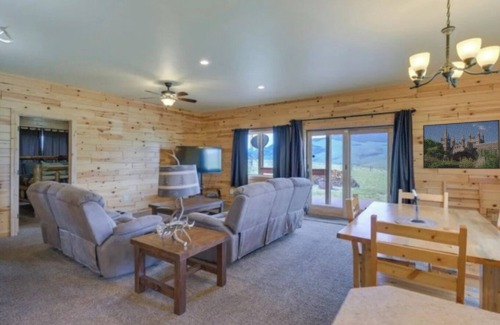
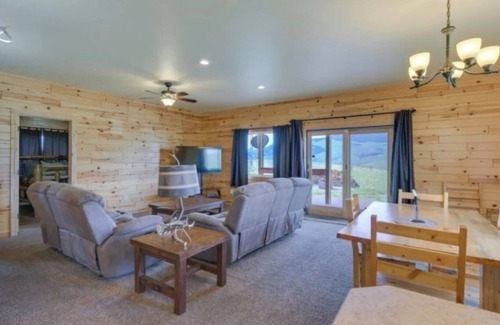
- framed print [422,119,500,170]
